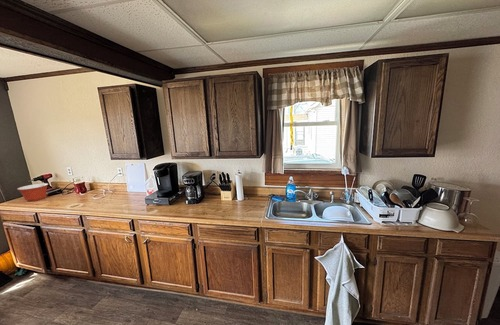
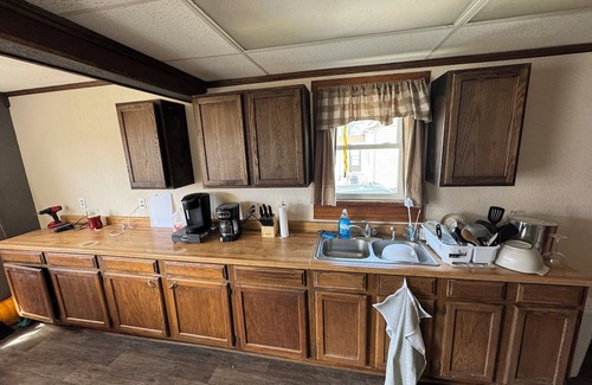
- mixing bowl [16,182,49,202]
